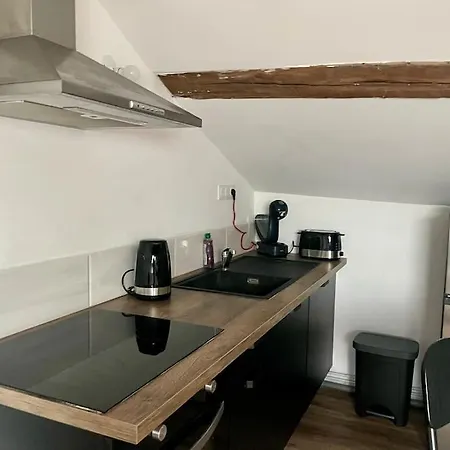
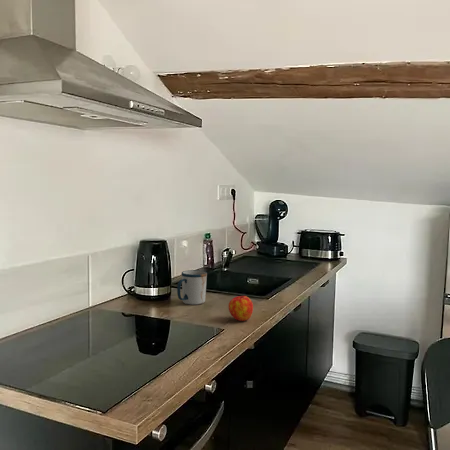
+ apple [228,295,254,322]
+ mug [176,269,208,306]
